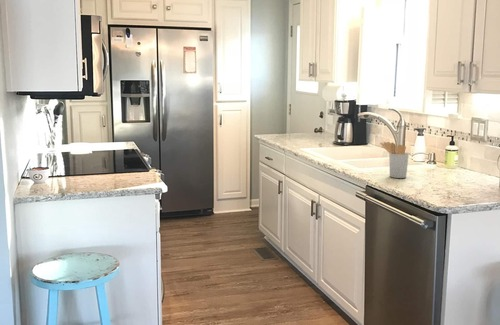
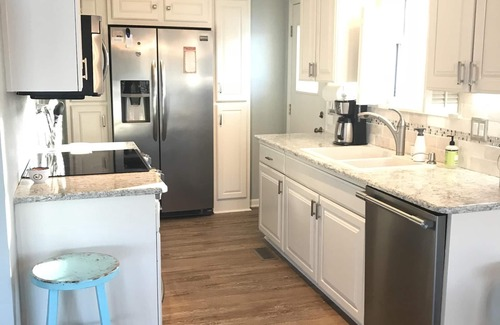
- utensil holder [379,141,410,179]
